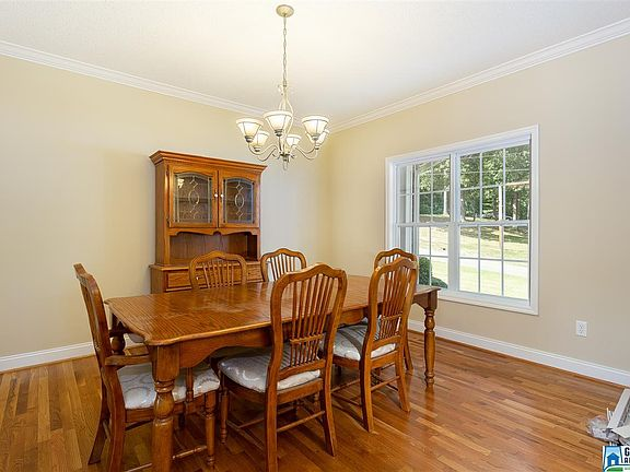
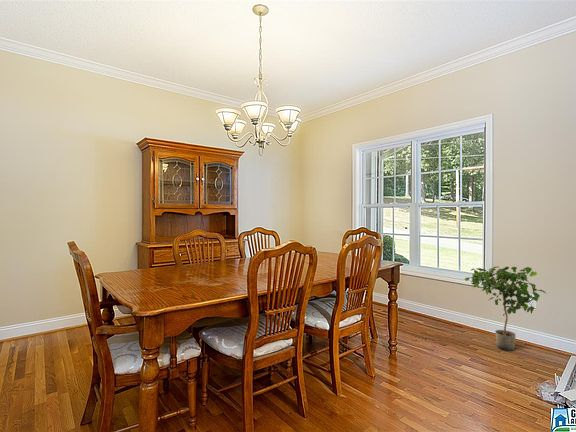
+ potted plant [463,266,547,352]
